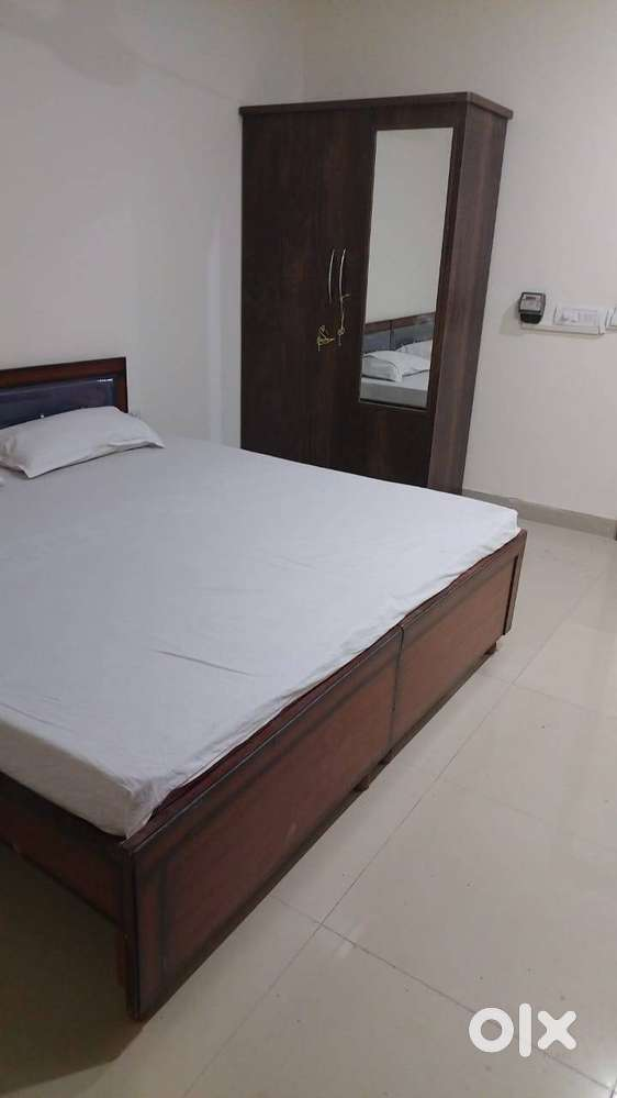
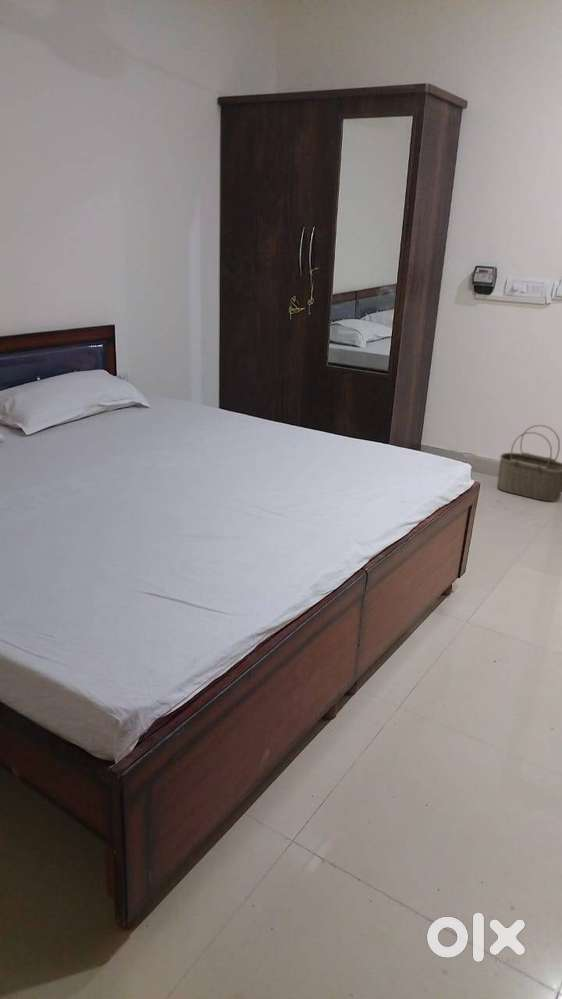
+ wicker basket [496,424,562,502]
